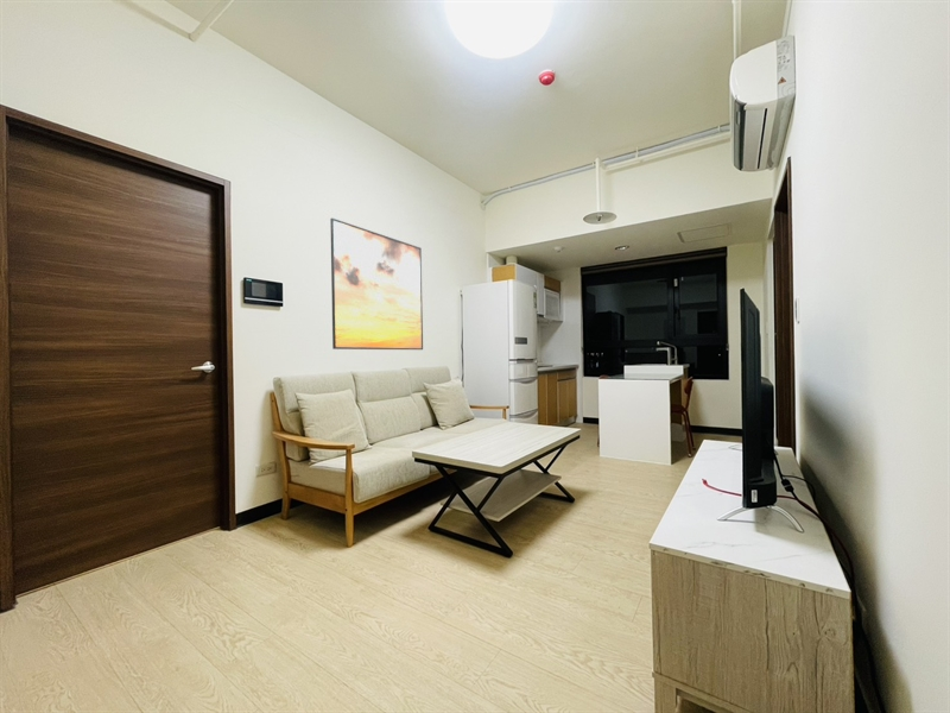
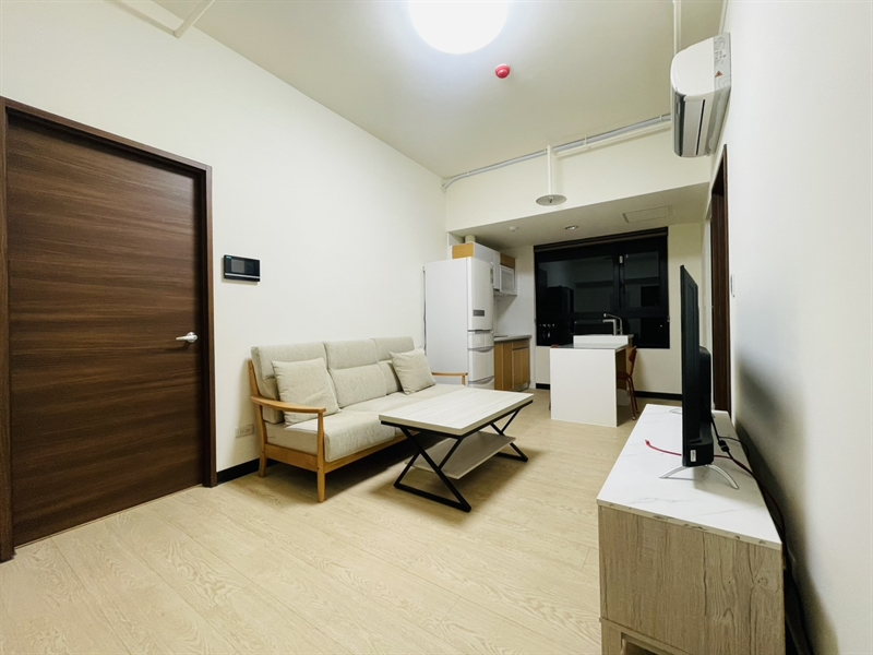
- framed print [329,217,424,351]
